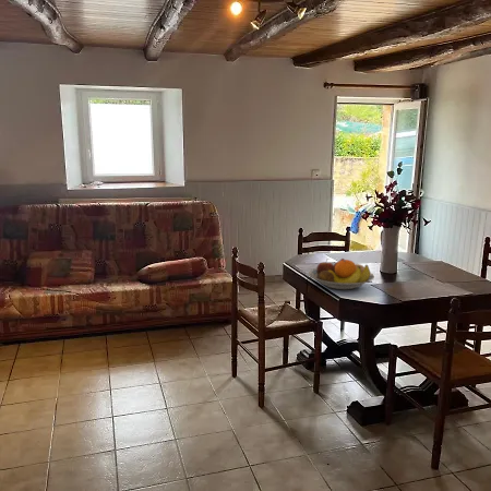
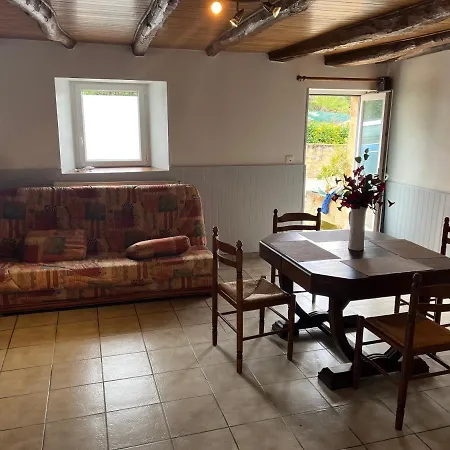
- fruit bowl [308,258,376,290]
